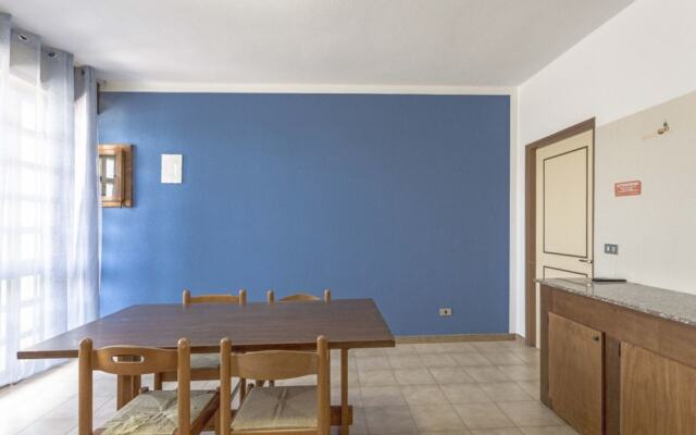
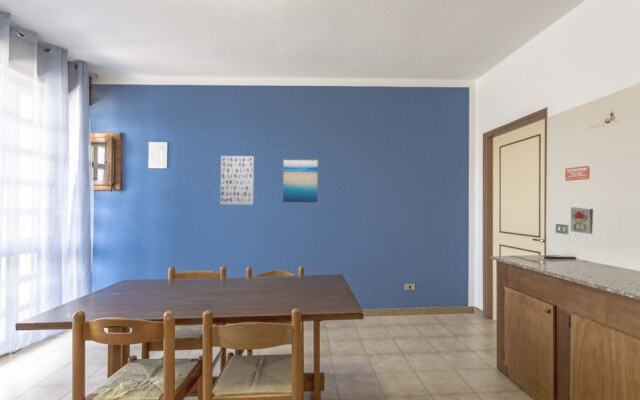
+ decorative tile [570,206,594,235]
+ wall art [219,155,255,206]
+ wall art [281,158,320,204]
